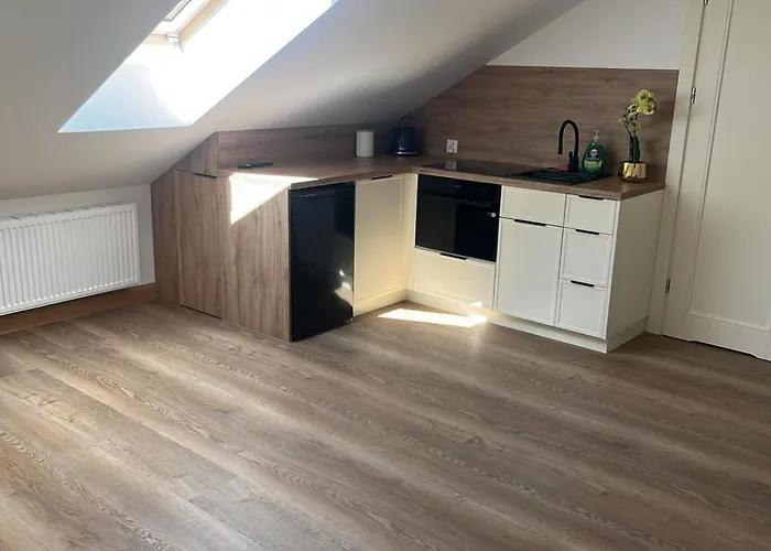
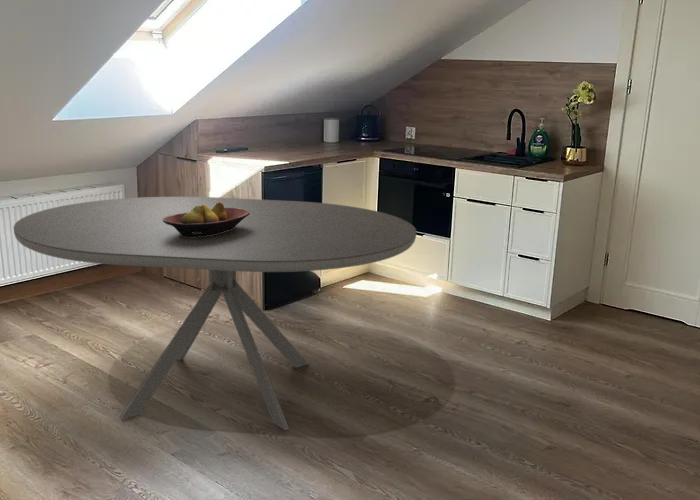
+ fruit bowl [163,202,250,237]
+ dining table [13,196,417,431]
